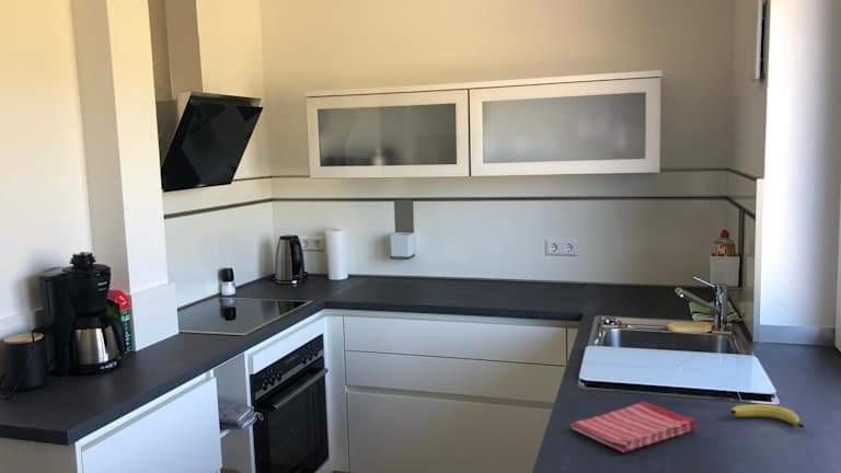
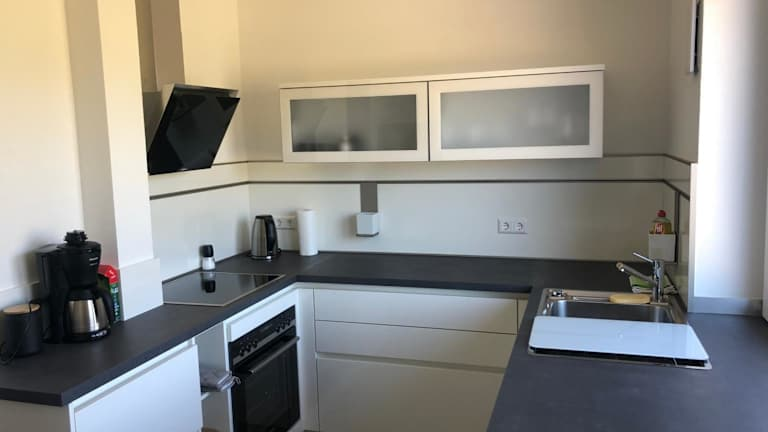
- fruit [729,403,805,429]
- dish towel [569,401,696,453]
